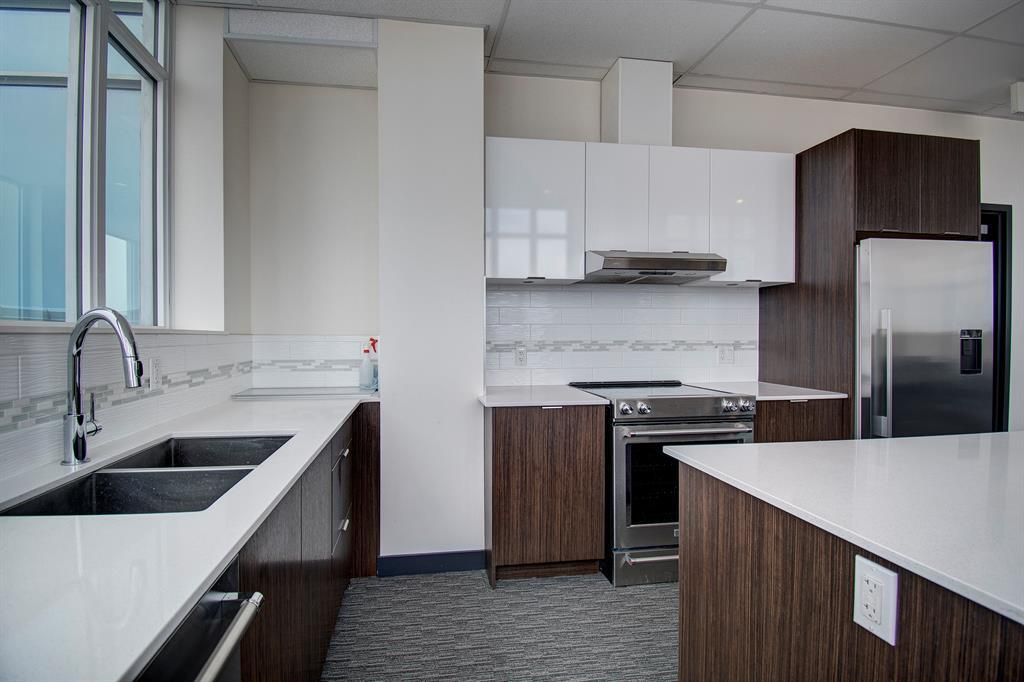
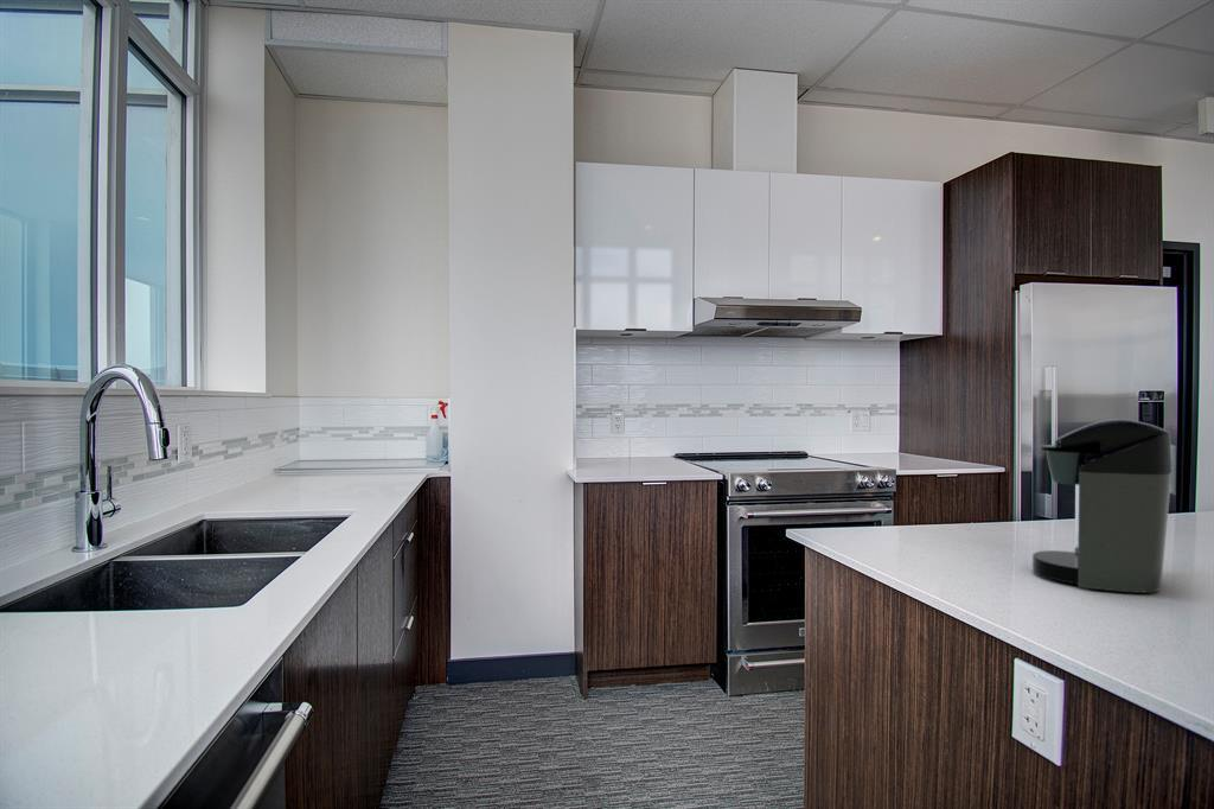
+ coffee maker [1031,419,1177,593]
